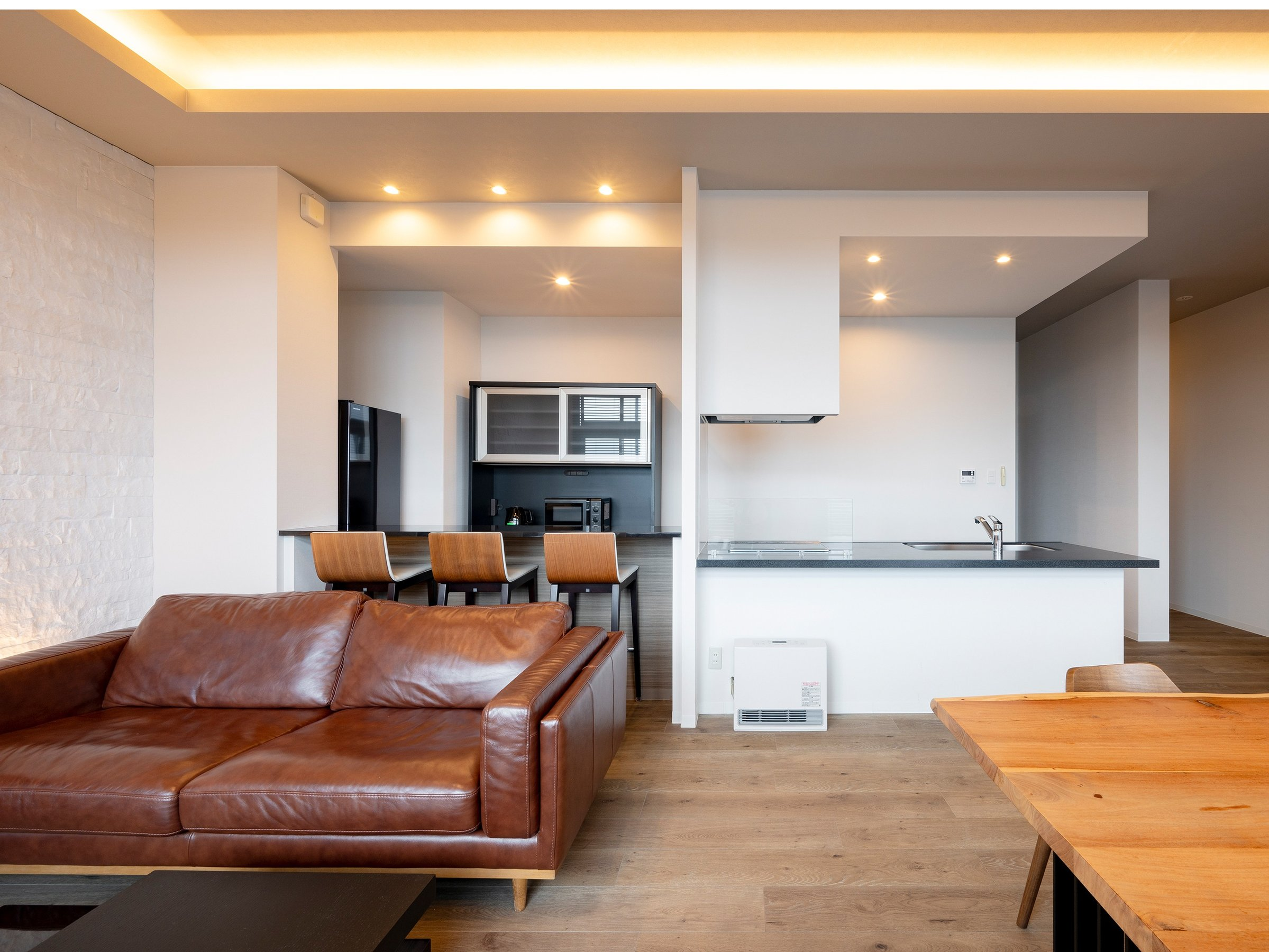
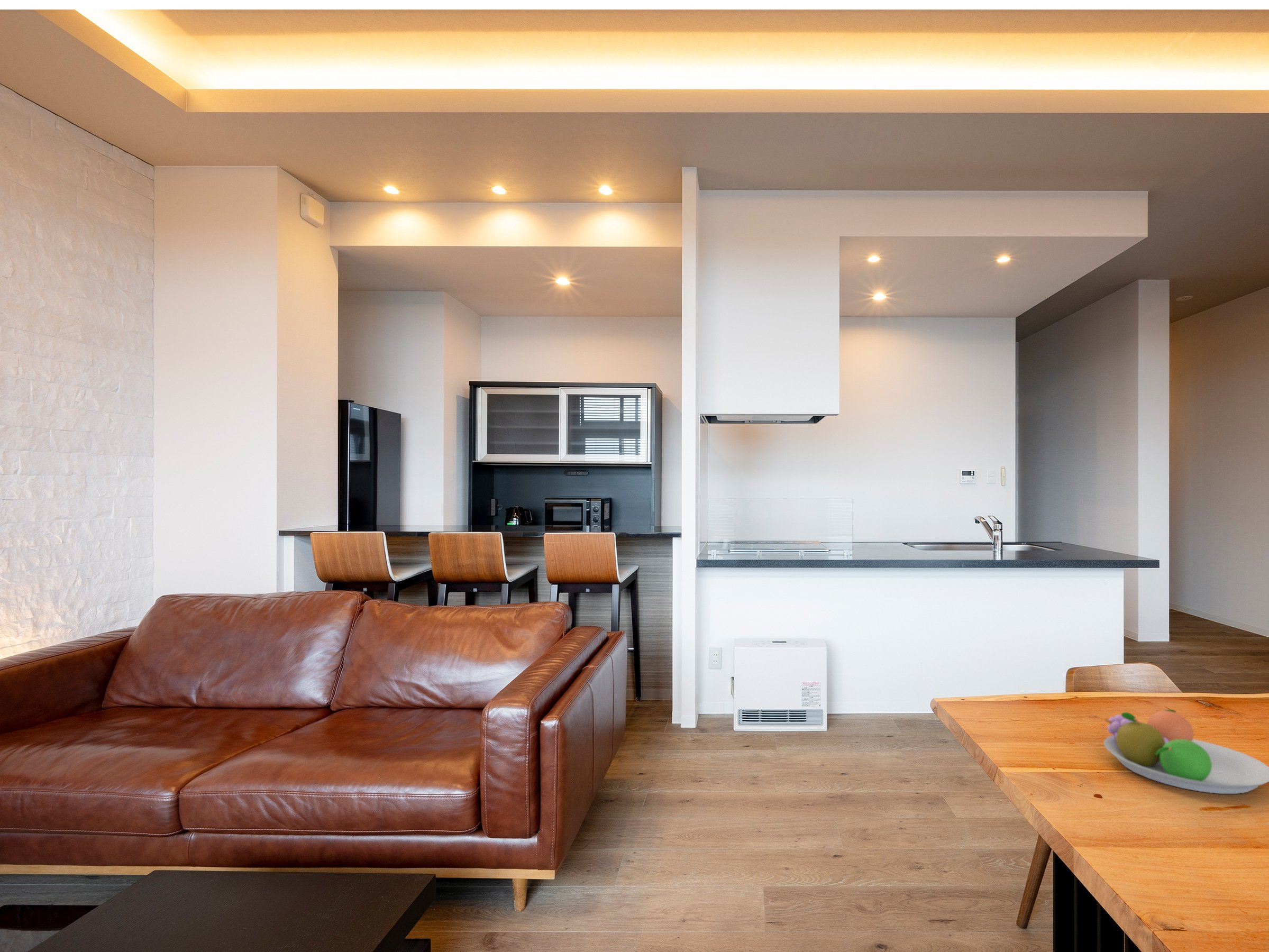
+ fruit bowl [1103,709,1269,794]
